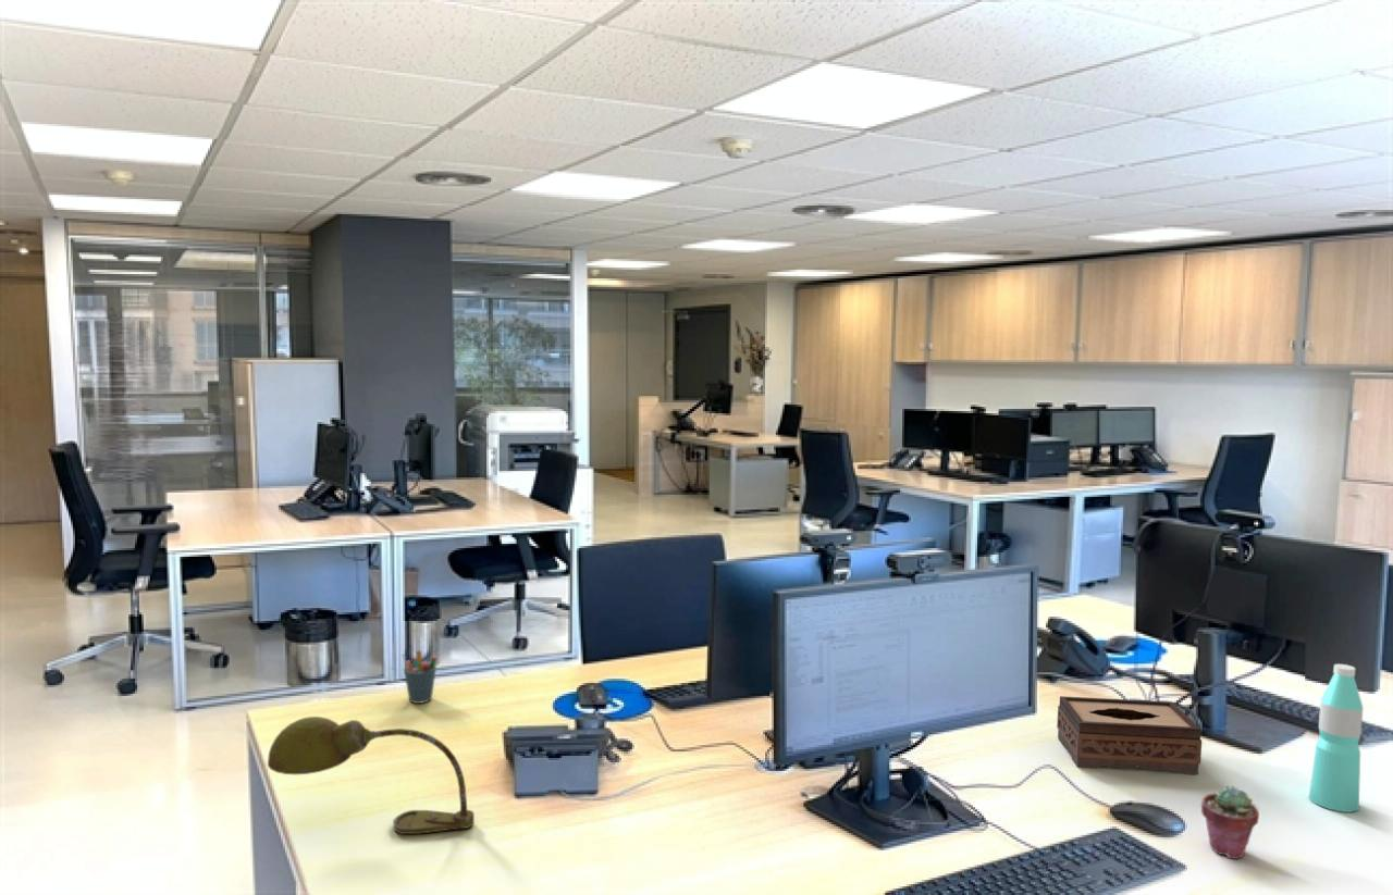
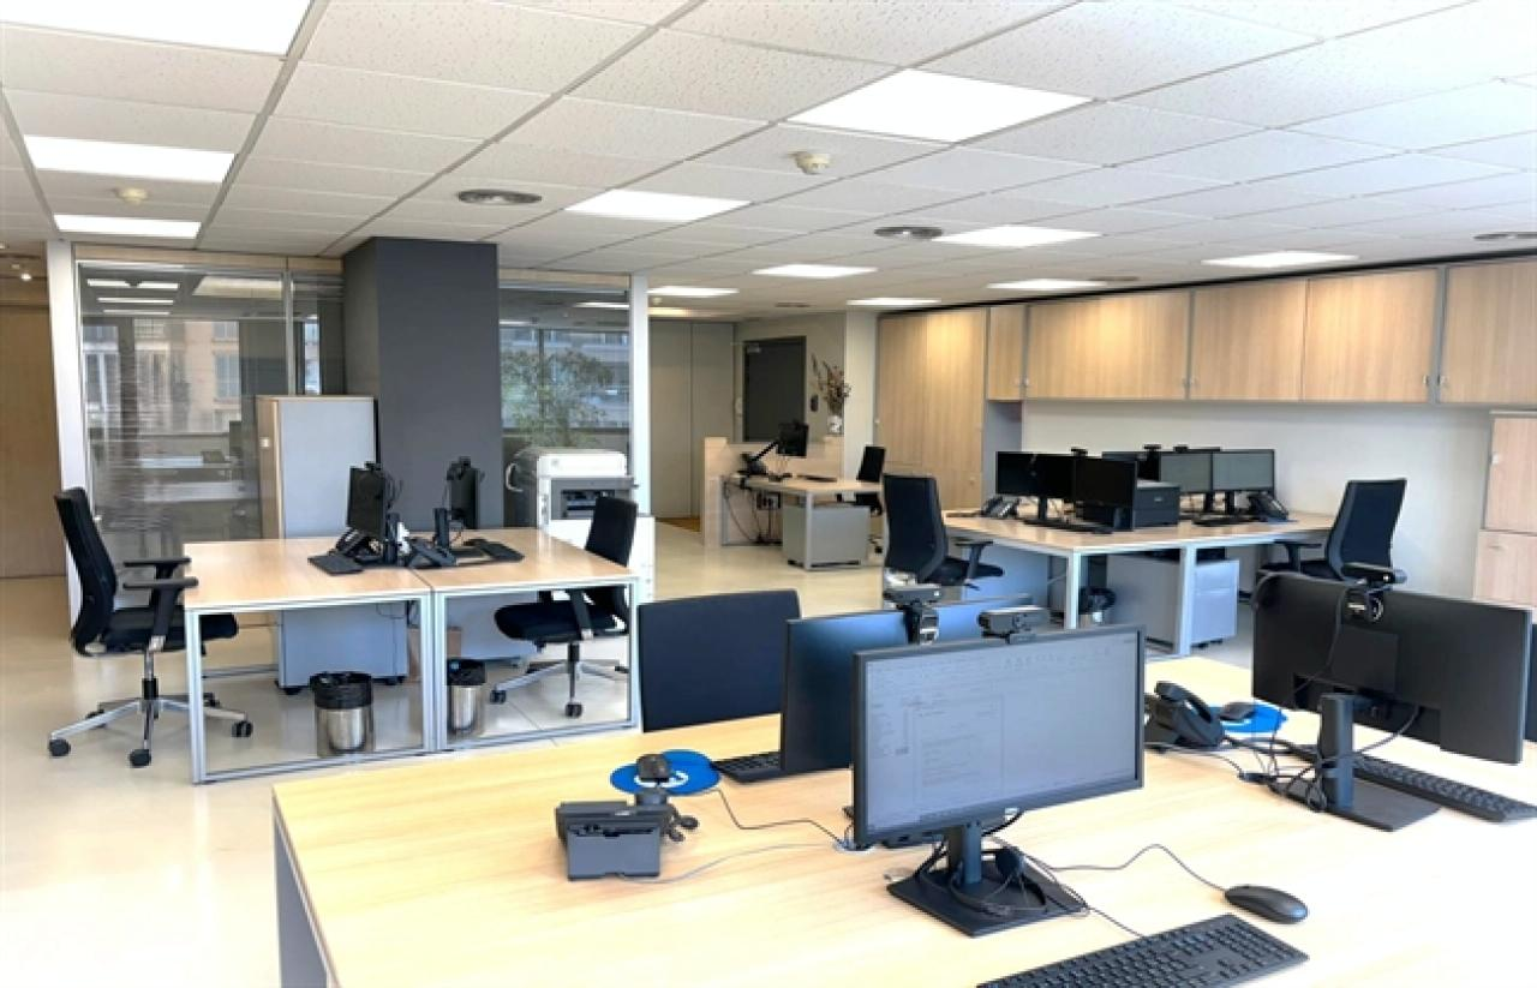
- pen holder [400,649,439,705]
- water bottle [1308,663,1365,813]
- desk lamp [267,716,476,835]
- tissue box [1056,695,1203,775]
- potted succulent [1200,785,1260,860]
